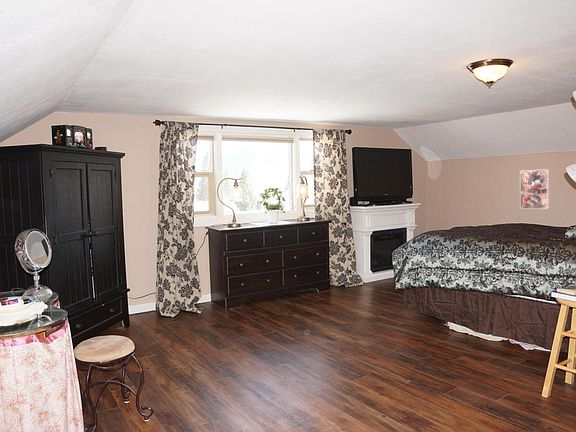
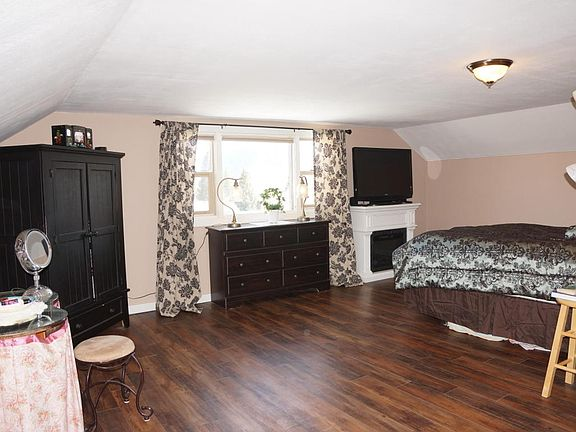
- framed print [519,168,550,210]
